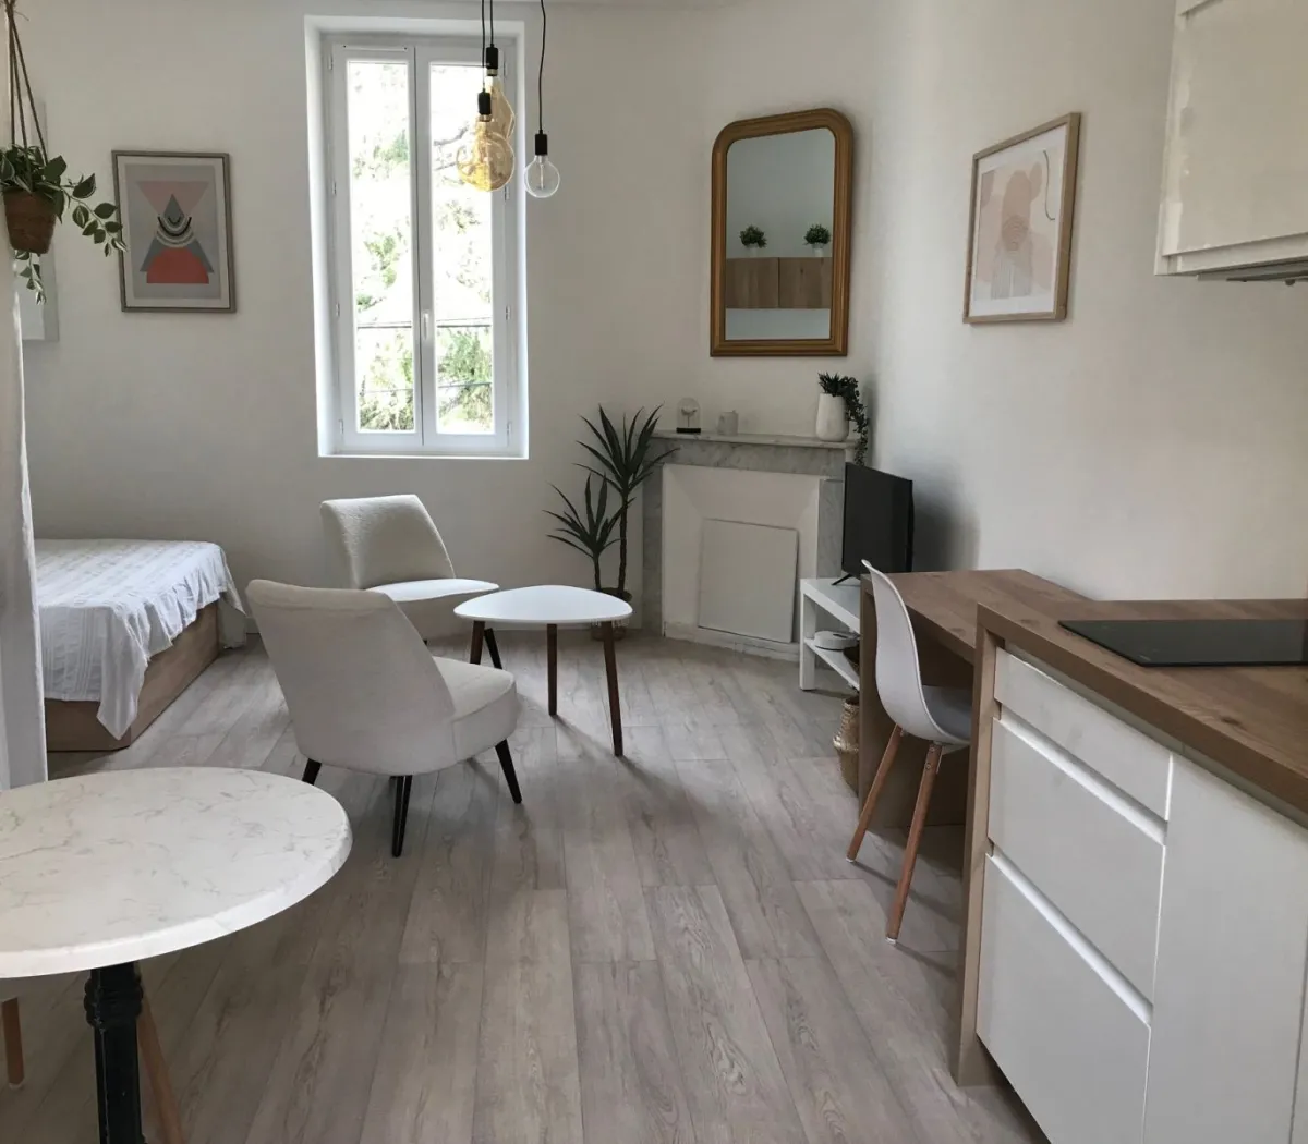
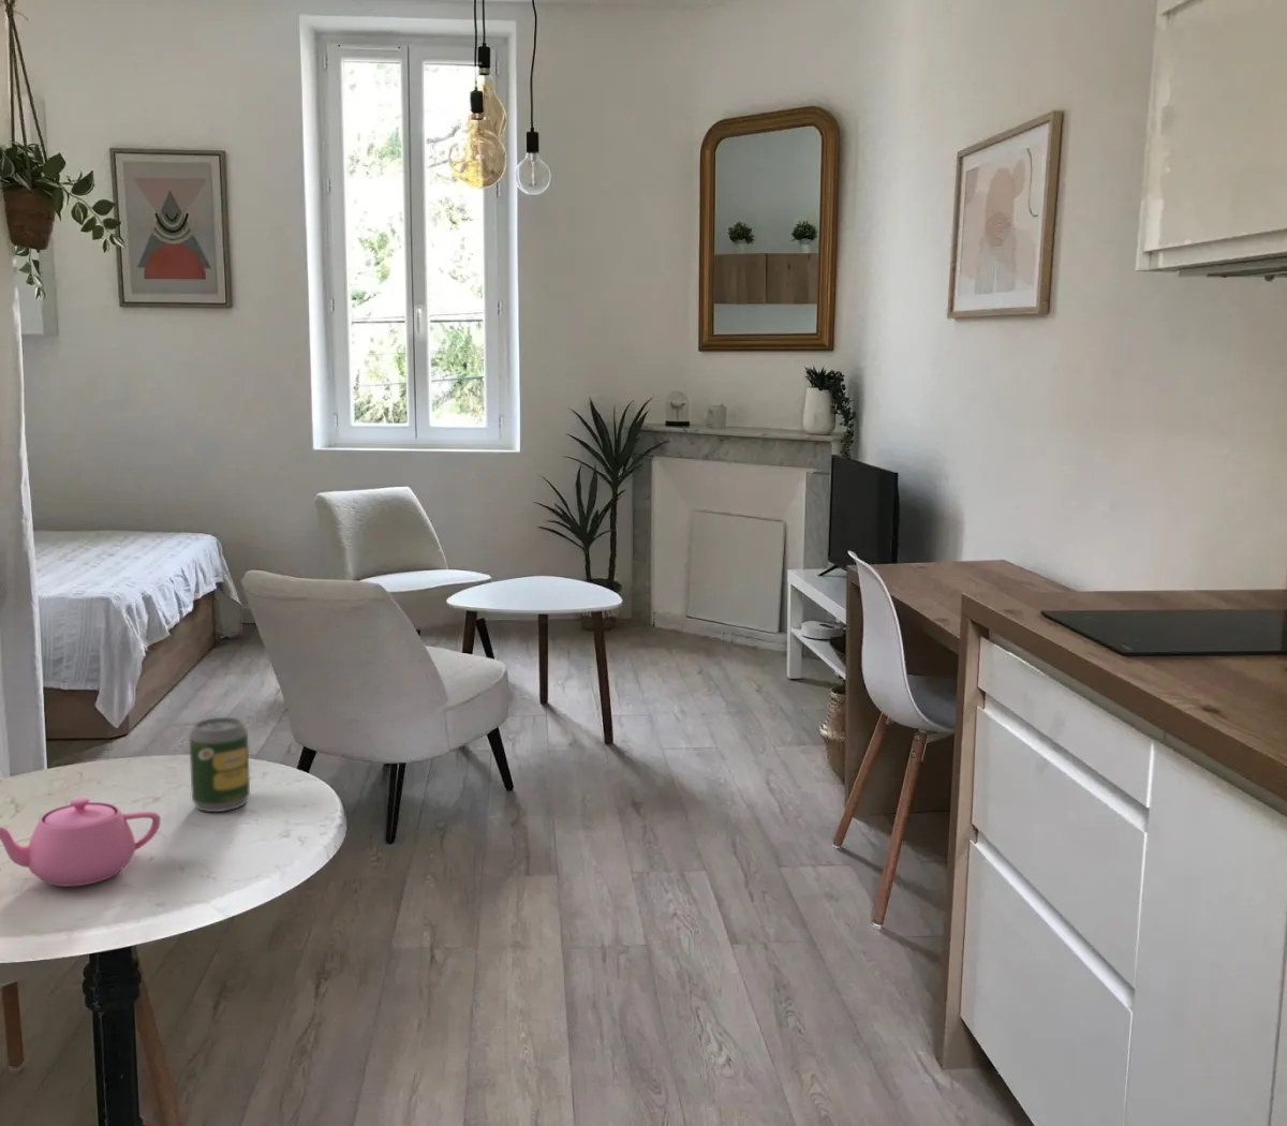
+ soda can [188,717,251,813]
+ teapot [0,797,162,887]
